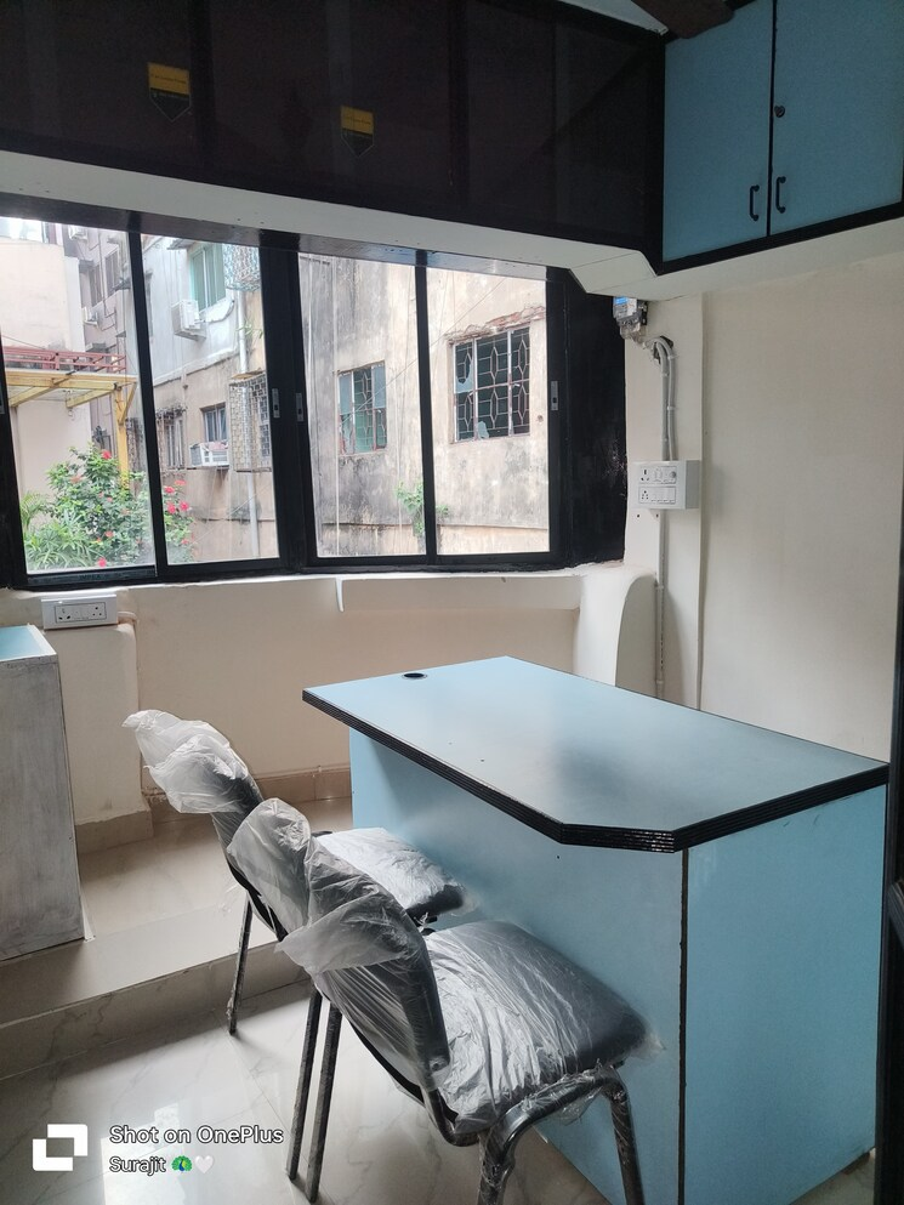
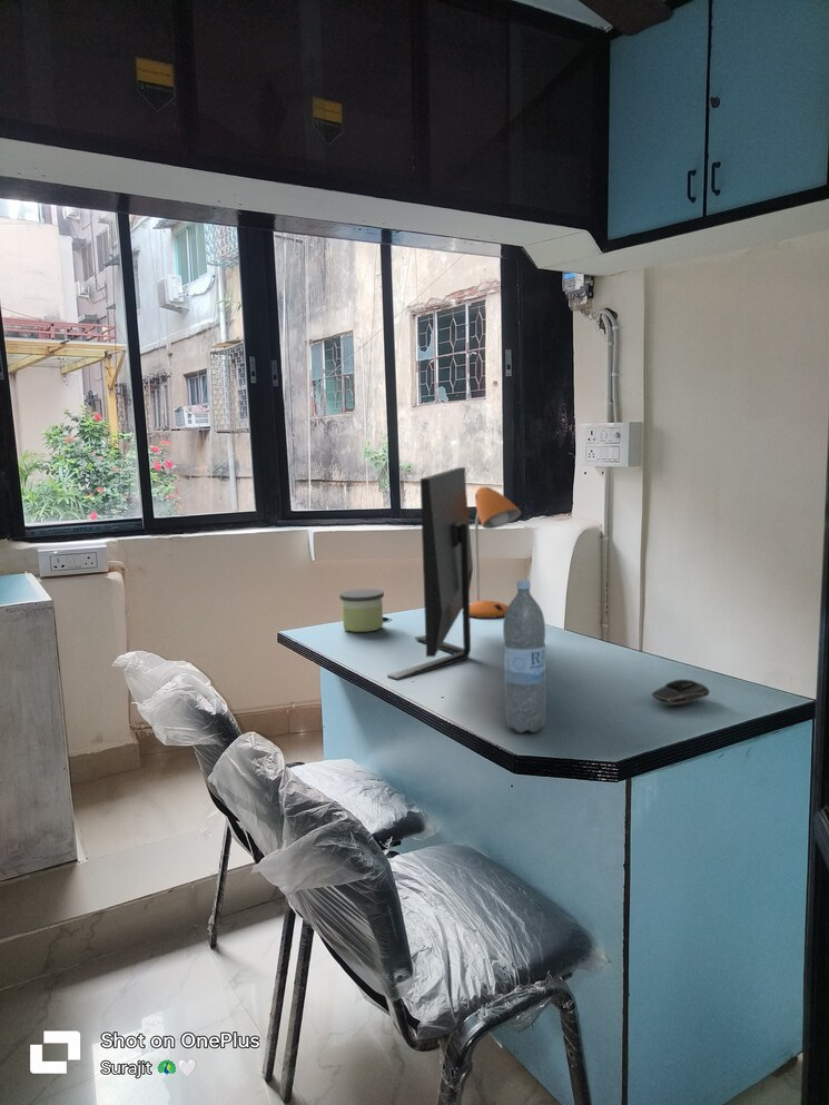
+ desk lamp [470,486,522,620]
+ candle [338,588,385,633]
+ water bottle [502,579,547,733]
+ monitor [386,466,474,681]
+ computer mouse [650,679,711,707]
